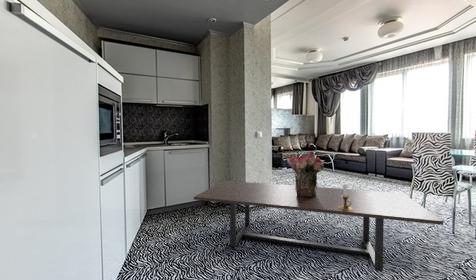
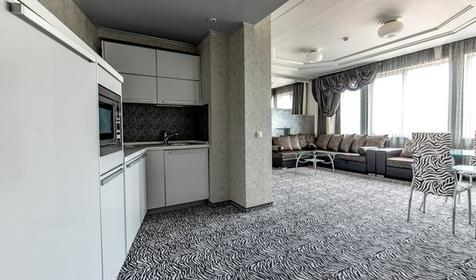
- bouquet [286,151,325,197]
- dining table [193,180,444,272]
- candlestick [337,183,353,211]
